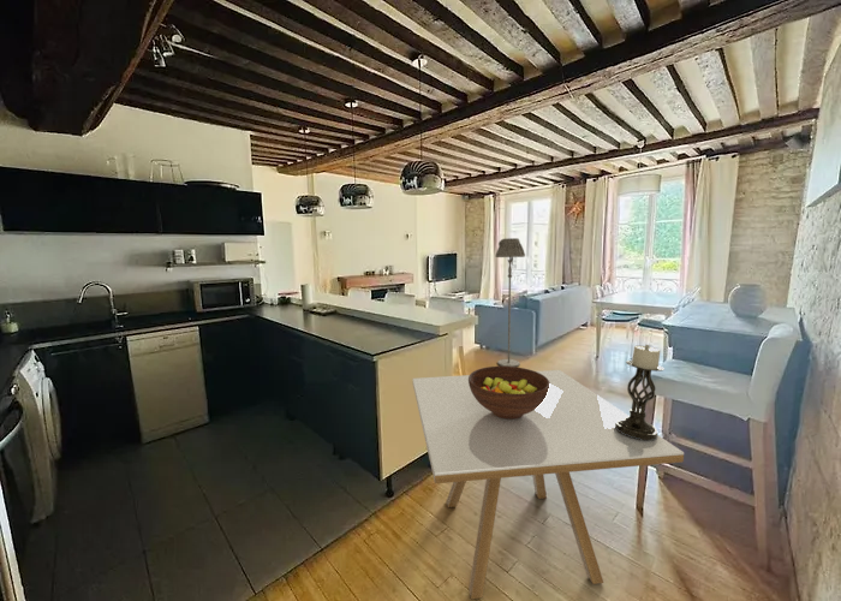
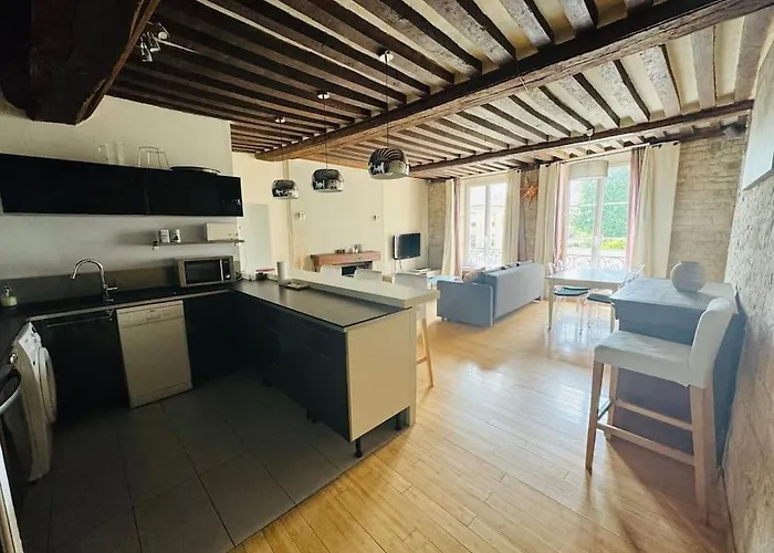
- floor lamp [495,237,526,368]
- fruit bowl [469,365,550,419]
- candle holder [614,344,666,440]
- dining table [412,369,685,600]
